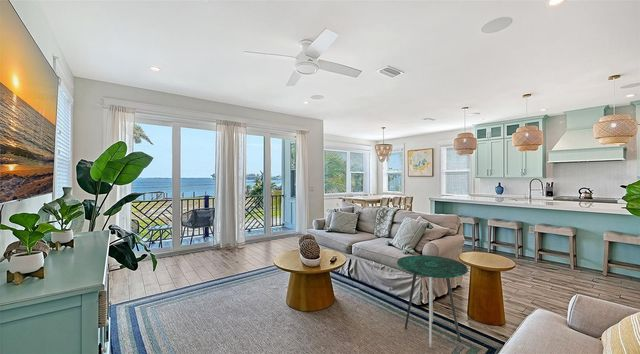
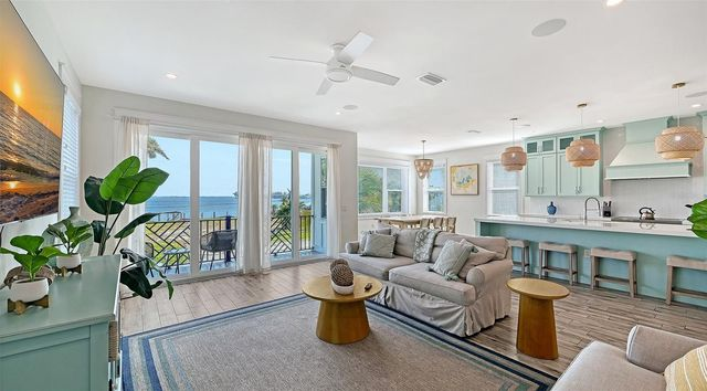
- side table [396,254,469,348]
